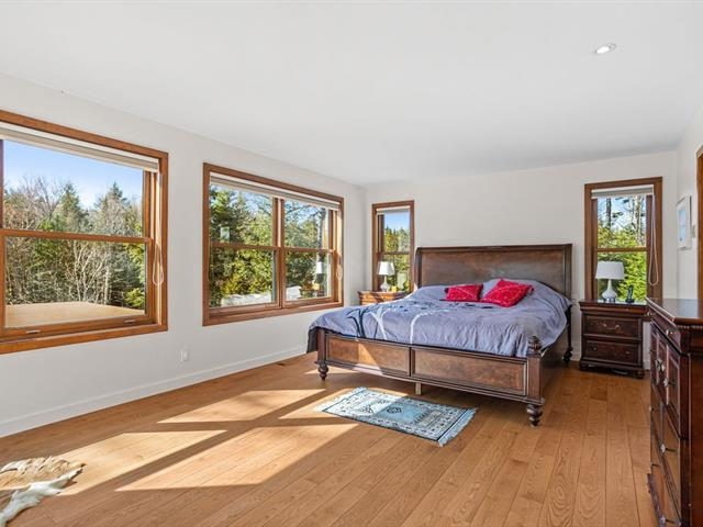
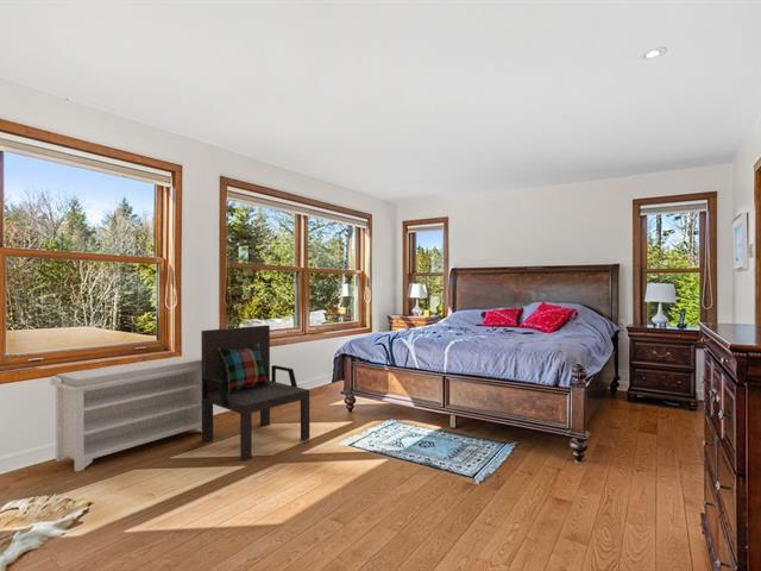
+ armchair [200,324,310,462]
+ bench [49,354,202,473]
